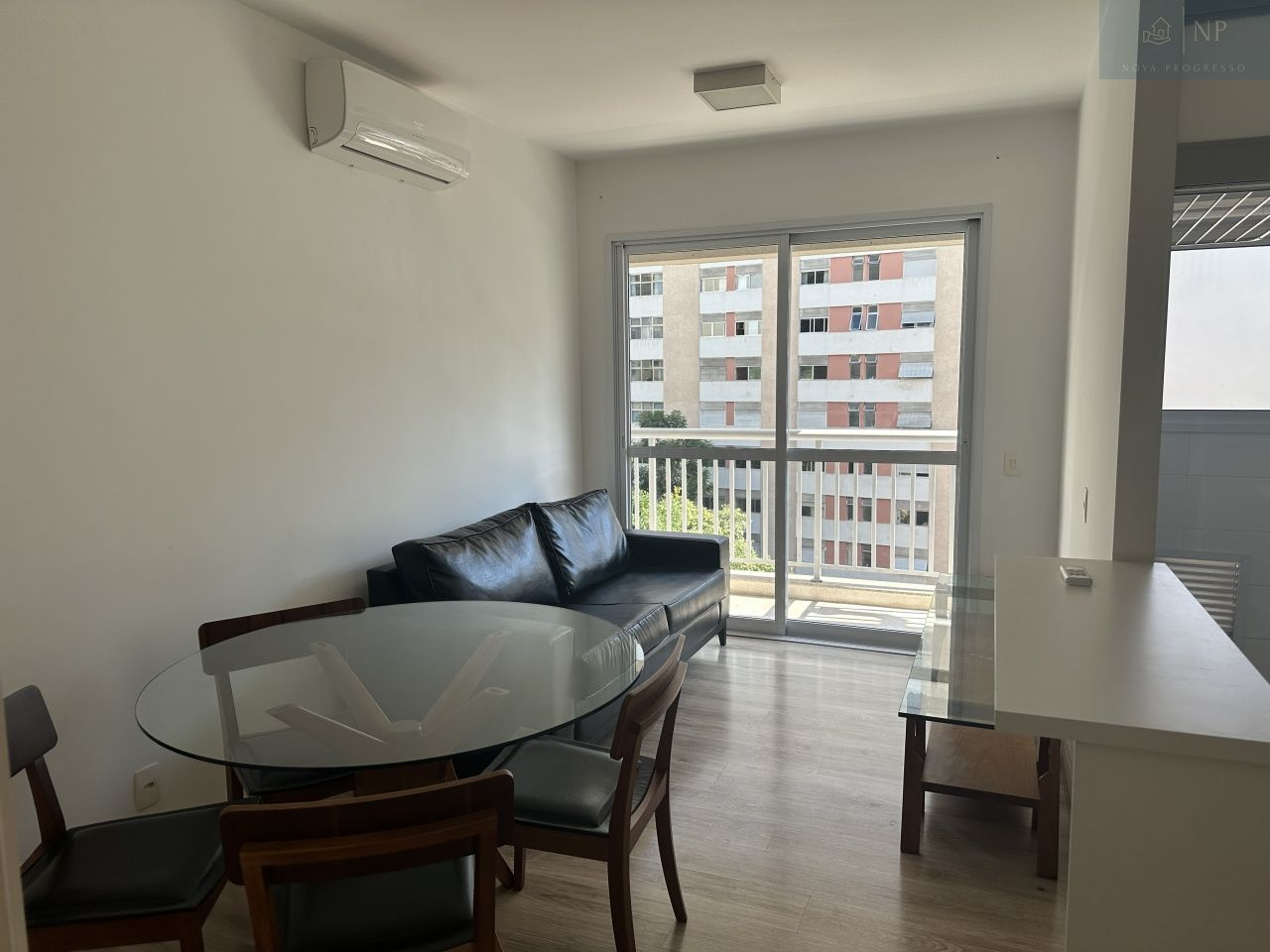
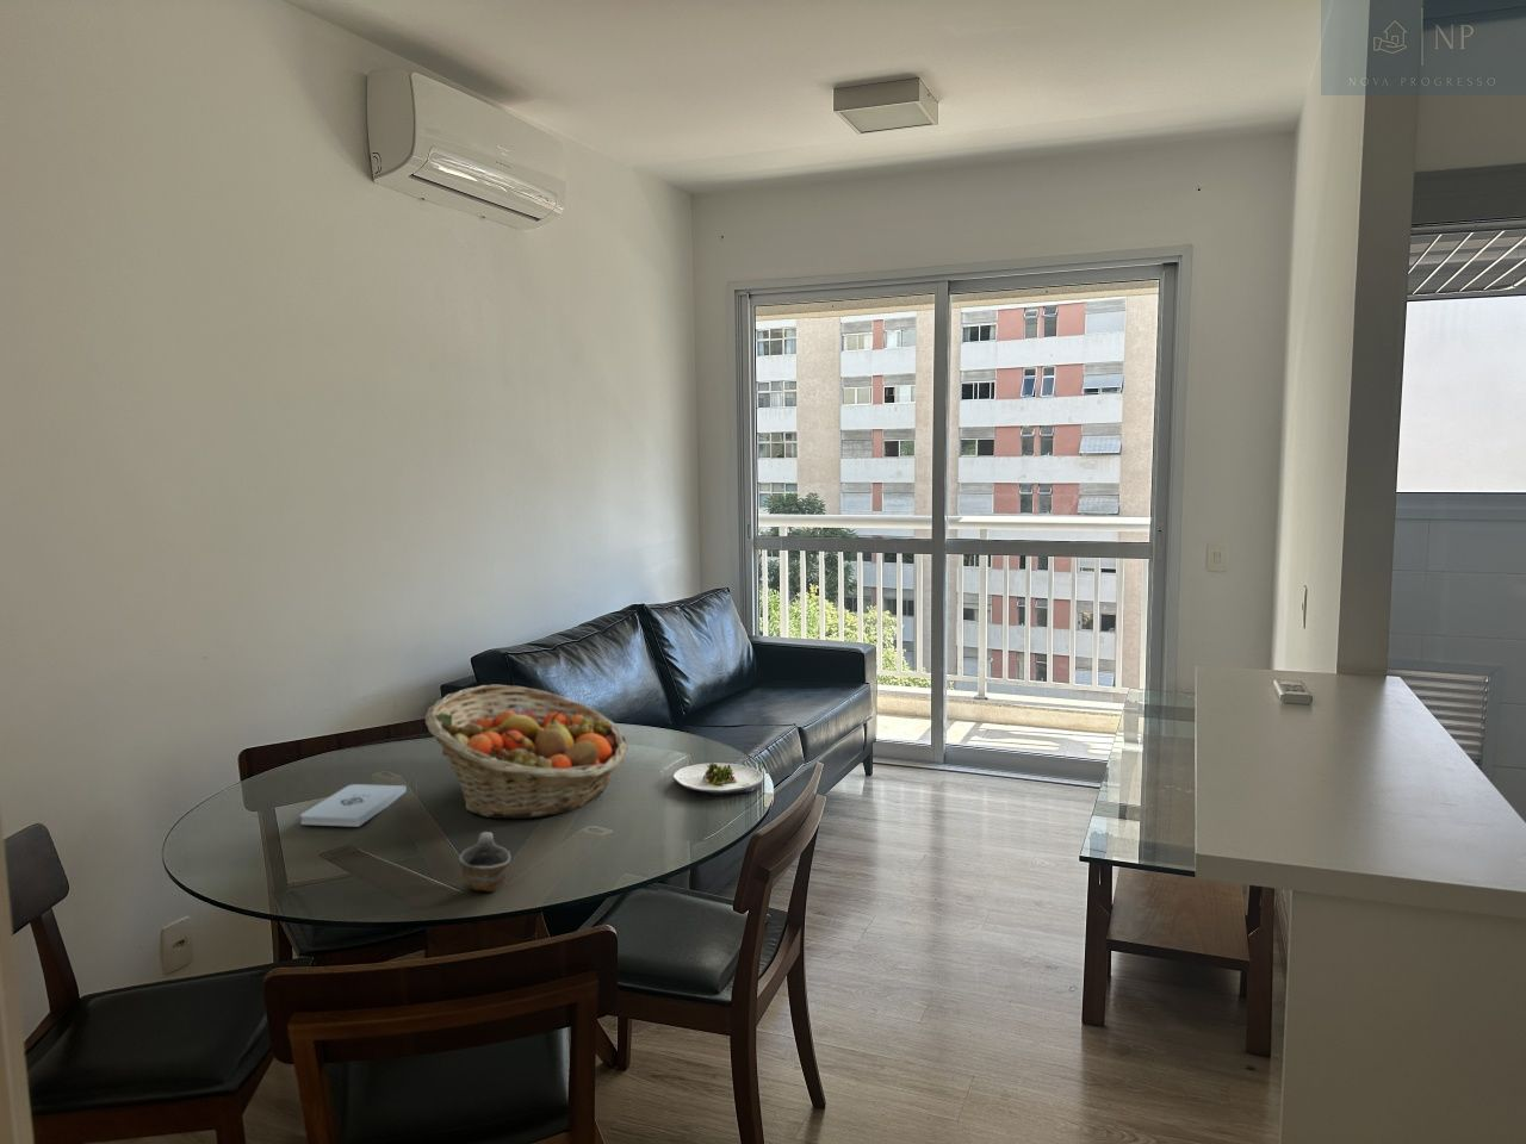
+ salad plate [672,762,764,796]
+ cup [458,830,512,893]
+ fruit basket [424,684,628,820]
+ notepad [299,783,407,828]
